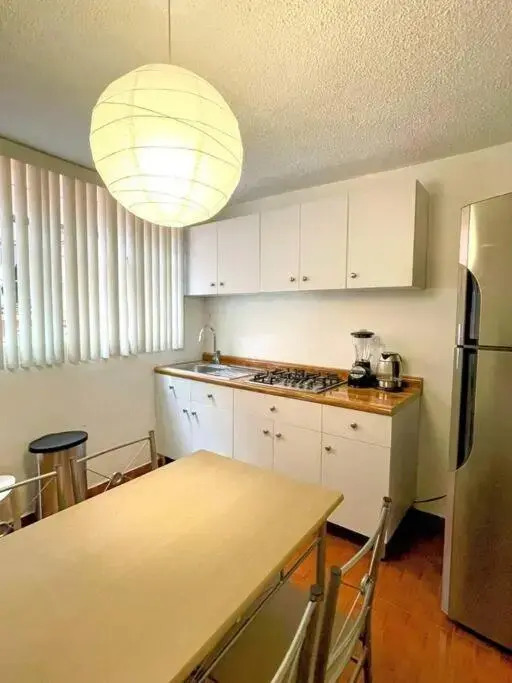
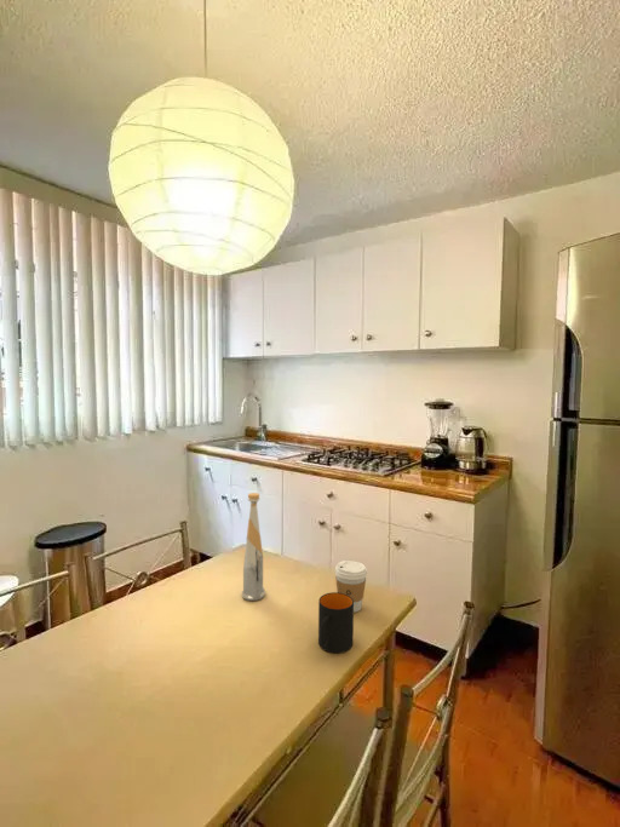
+ mug [317,591,355,654]
+ bottle [241,492,266,602]
+ coffee cup [334,559,368,614]
